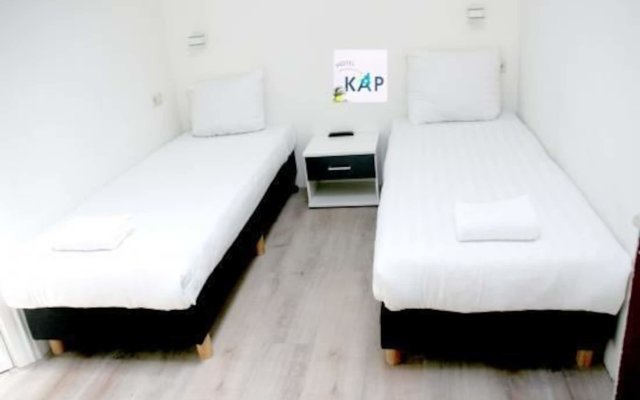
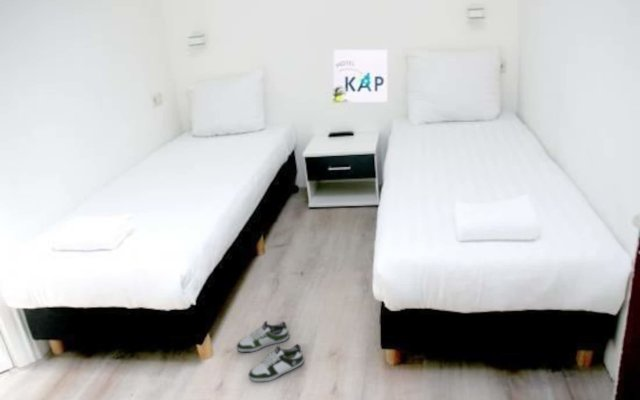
+ shoe [236,320,305,383]
